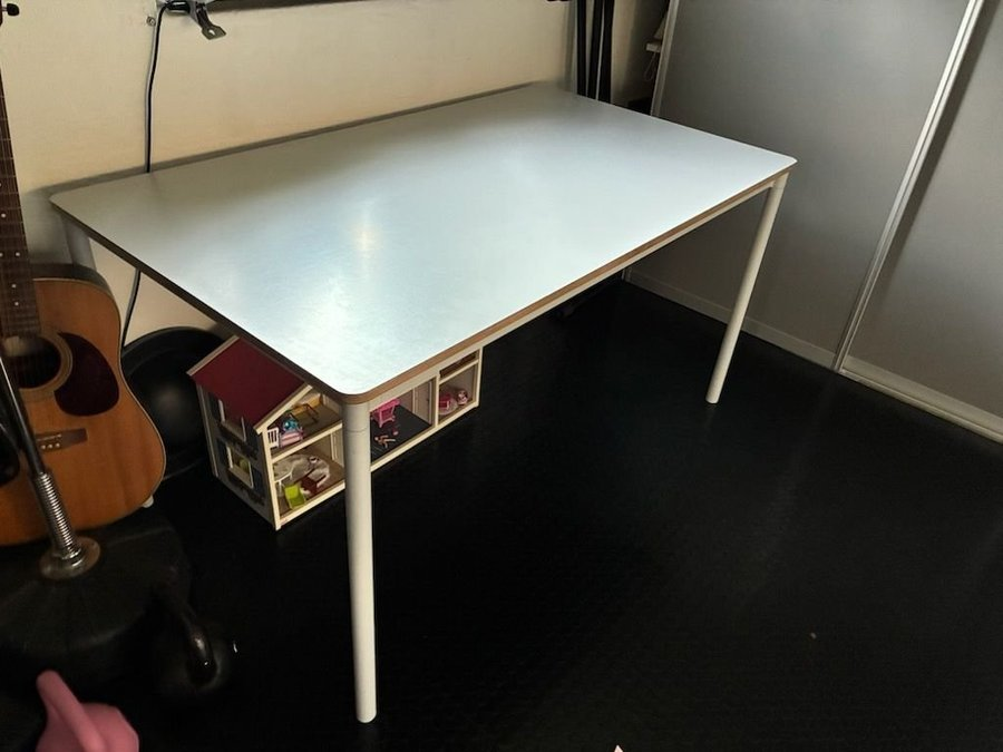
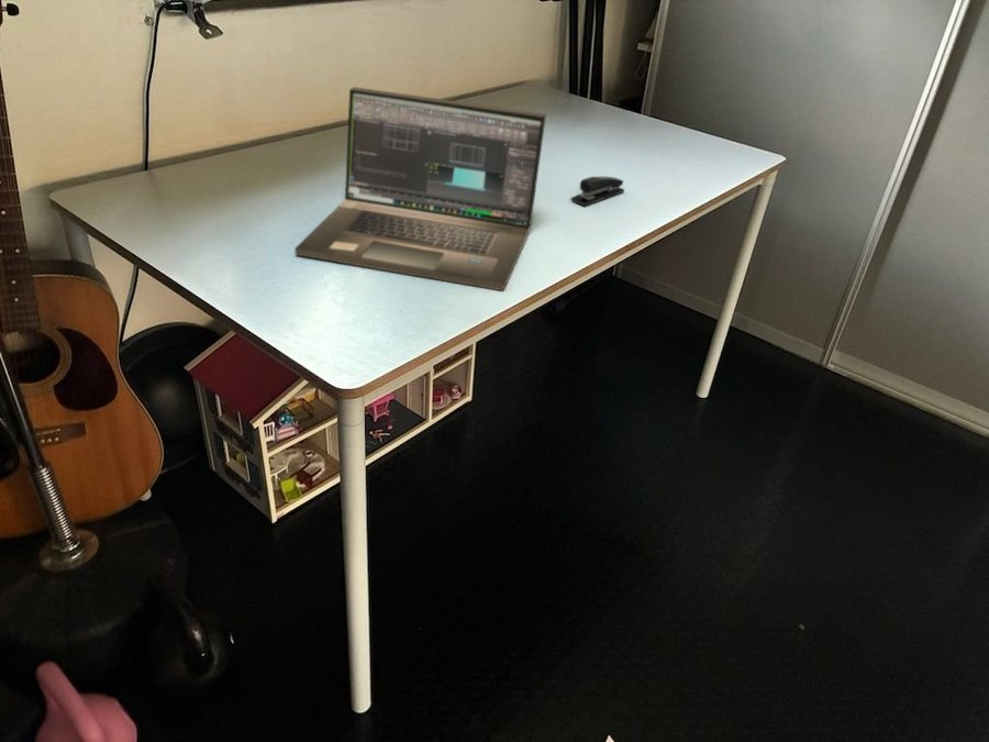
+ stapler [569,176,625,207]
+ laptop [293,86,547,292]
